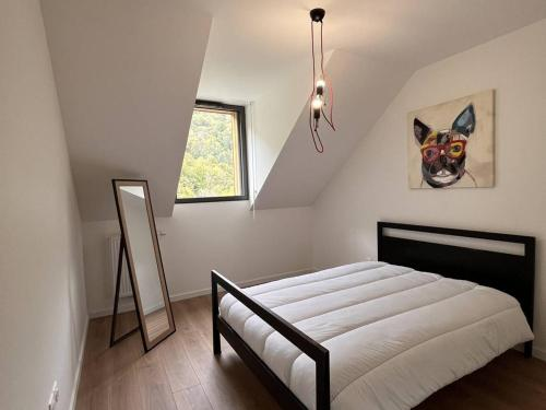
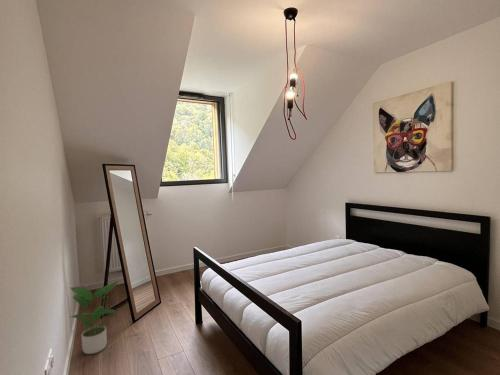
+ potted plant [69,279,120,355]
